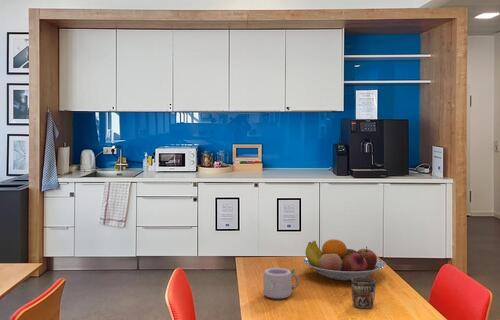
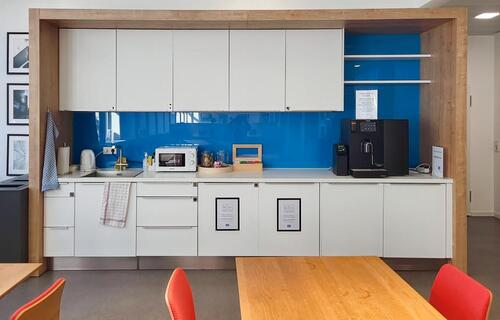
- mug [259,267,300,300]
- fruit bowl [302,238,387,282]
- mug [351,276,376,309]
